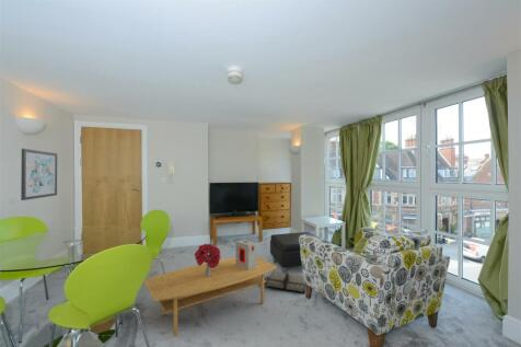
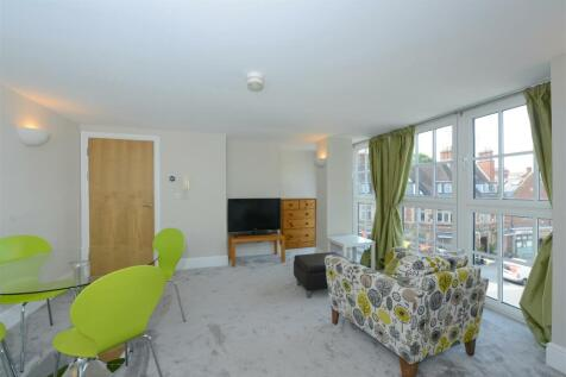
- coffee table [143,256,277,337]
- decorative box [234,239,258,270]
- wall art [20,148,58,201]
- bouquet [194,243,222,277]
- tool roll [265,270,306,293]
